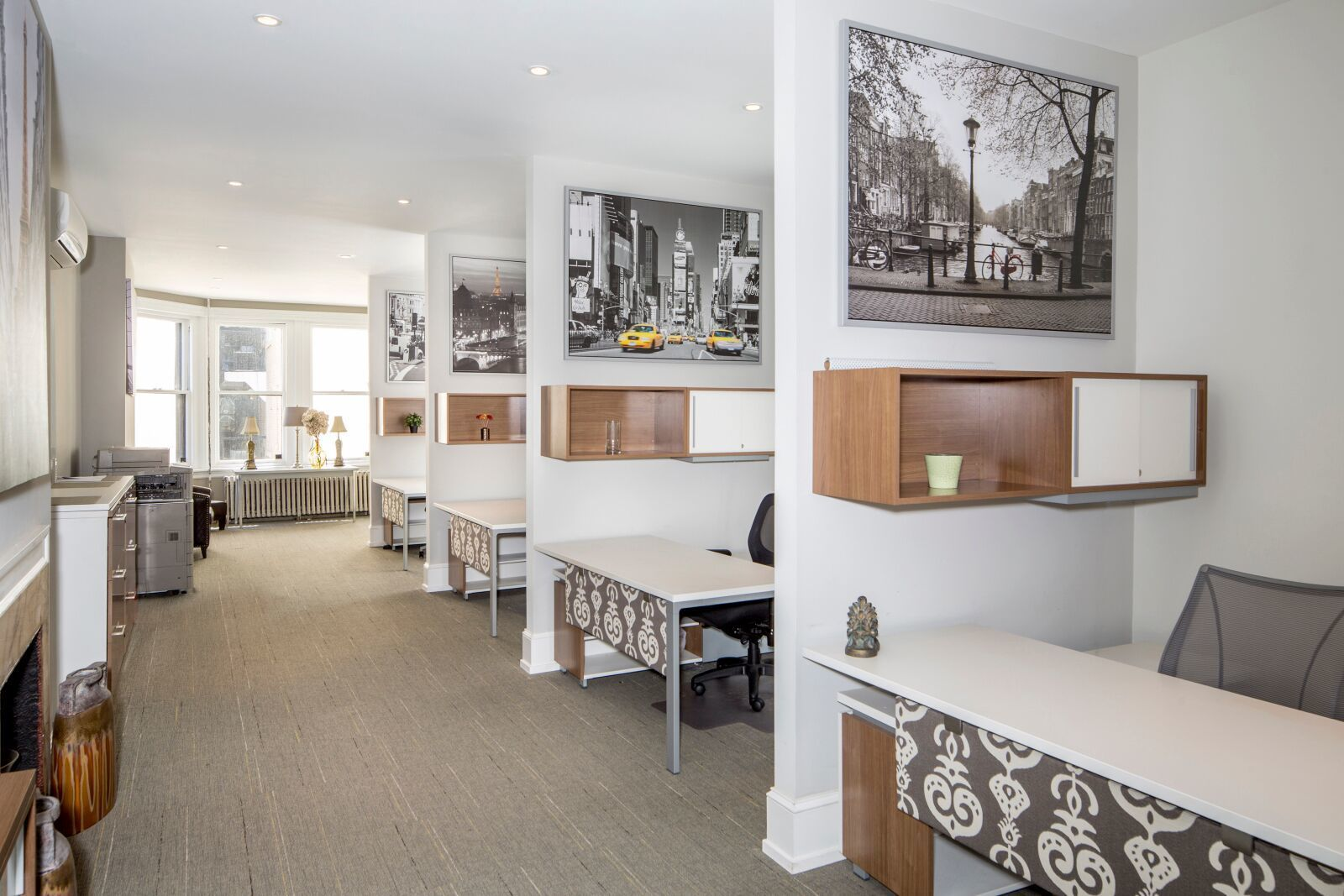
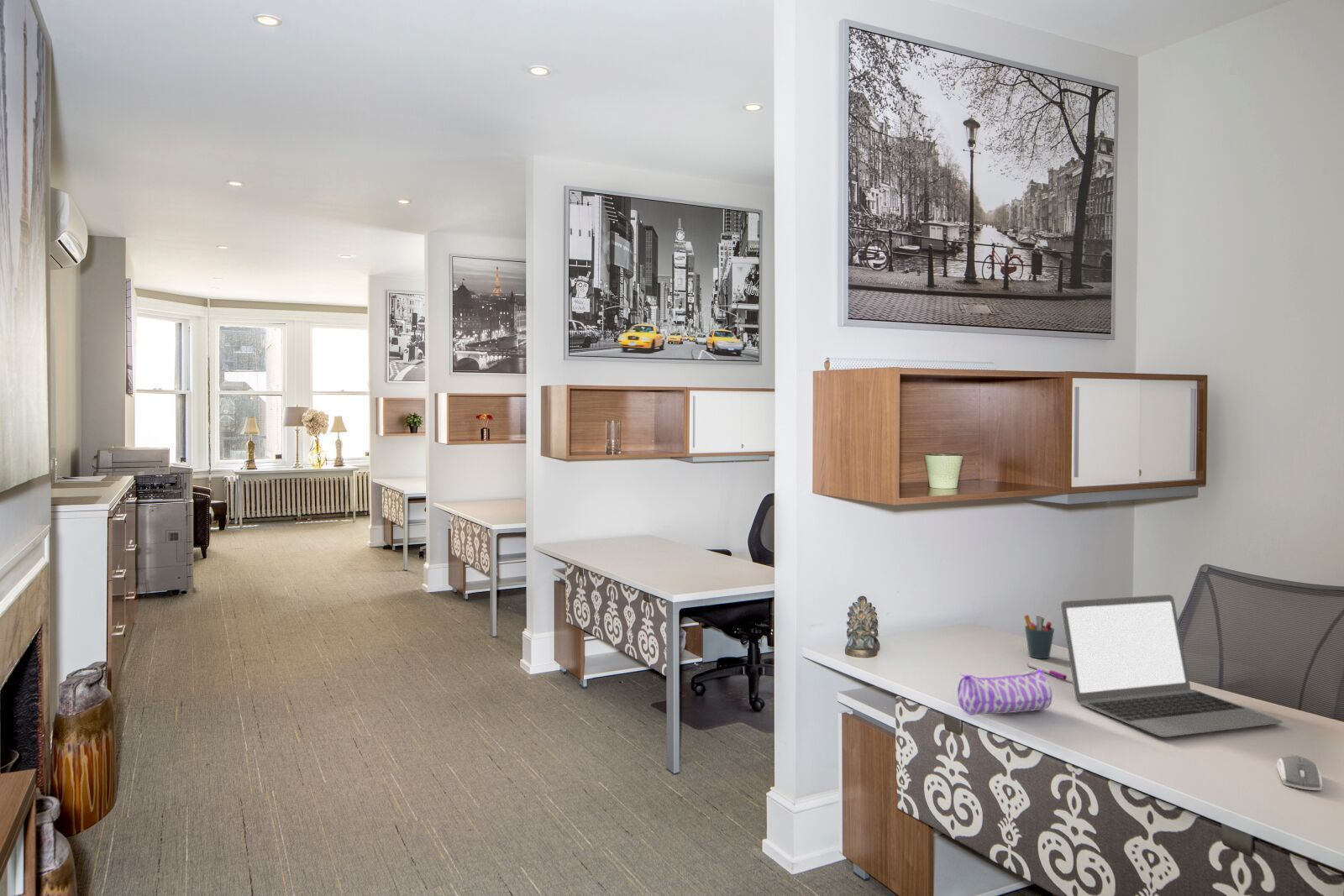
+ laptop [1060,594,1284,738]
+ pencil case [957,669,1053,716]
+ pen [1026,662,1068,681]
+ pen holder [1023,614,1055,659]
+ computer mouse [1276,754,1323,791]
